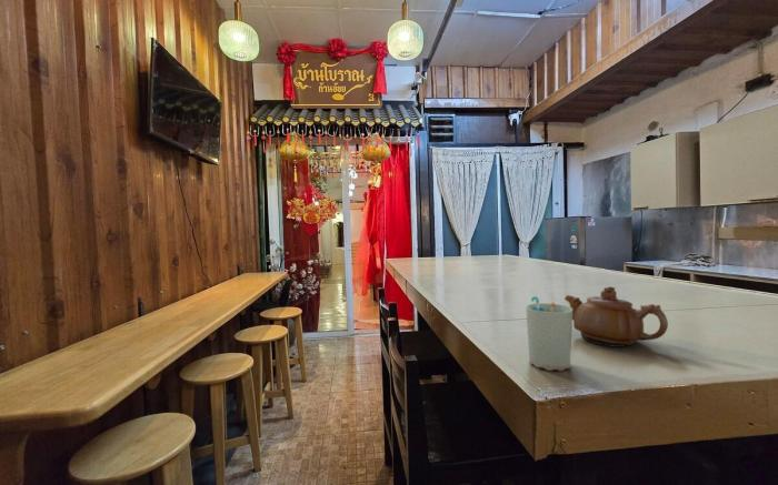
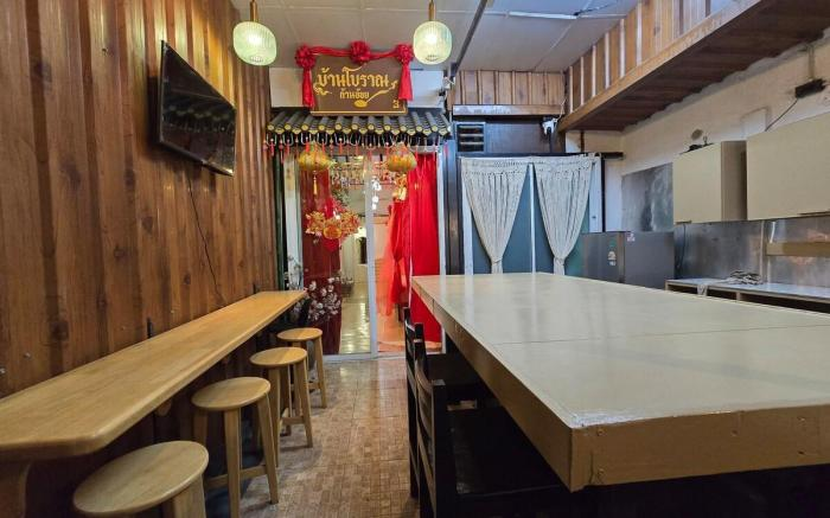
- cup [526,295,573,372]
- teapot [563,285,669,348]
